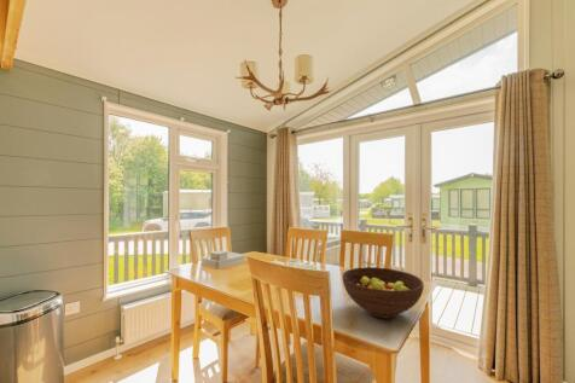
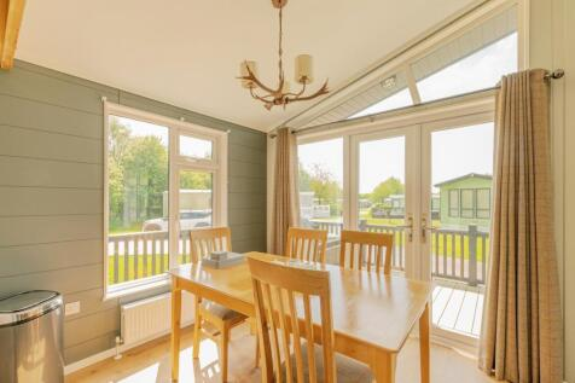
- fruit bowl [342,266,425,320]
